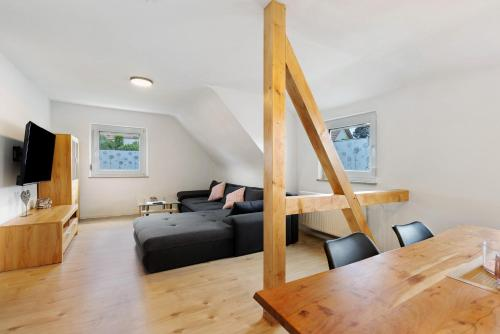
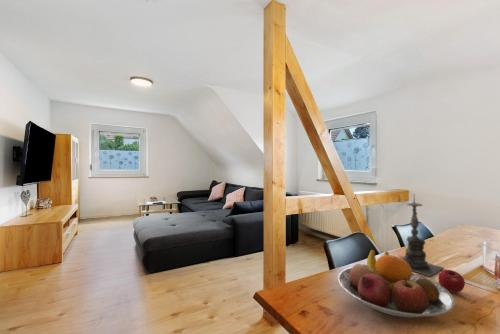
+ apple [437,269,466,294]
+ fruit bowl [337,248,456,318]
+ candle holder [400,192,445,277]
